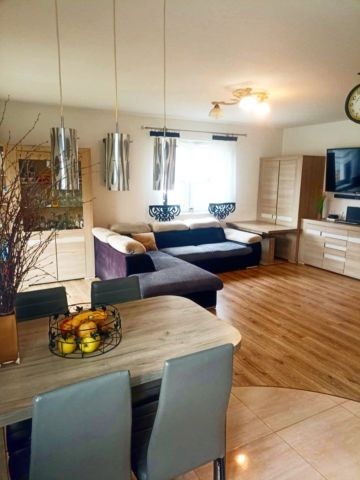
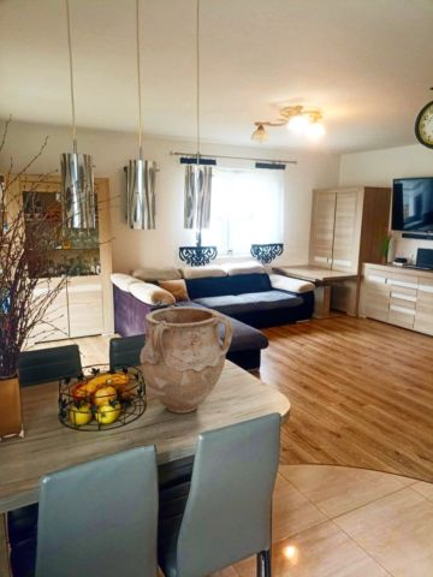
+ vase [140,304,235,415]
